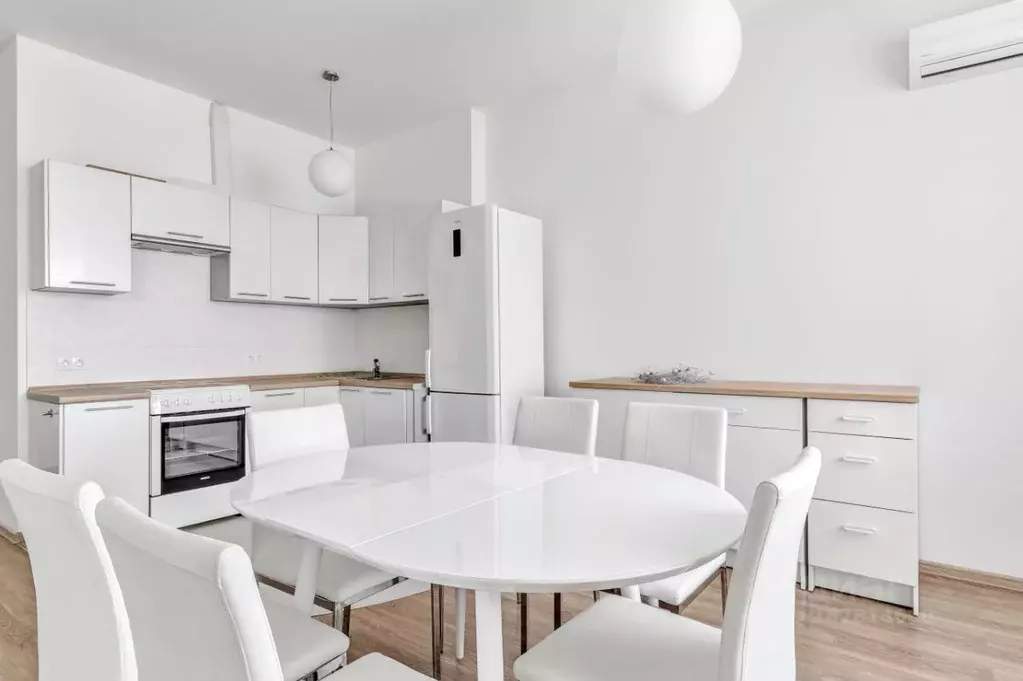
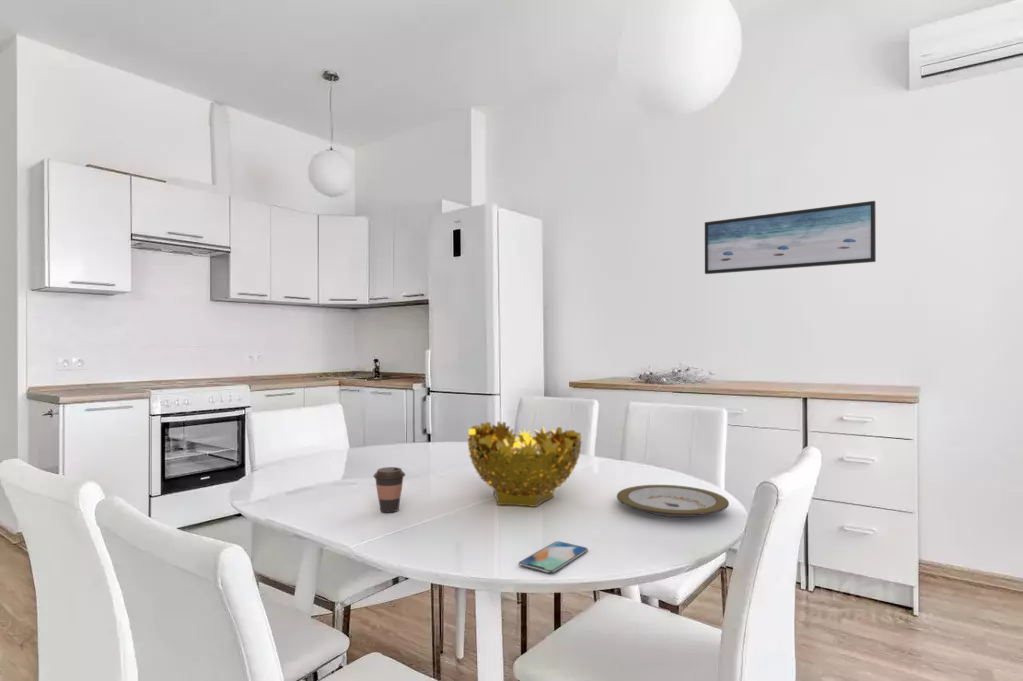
+ smartphone [518,540,589,574]
+ plate [616,484,730,518]
+ coffee cup [372,466,406,513]
+ wall art [704,200,877,275]
+ decorative bowl [467,420,583,508]
